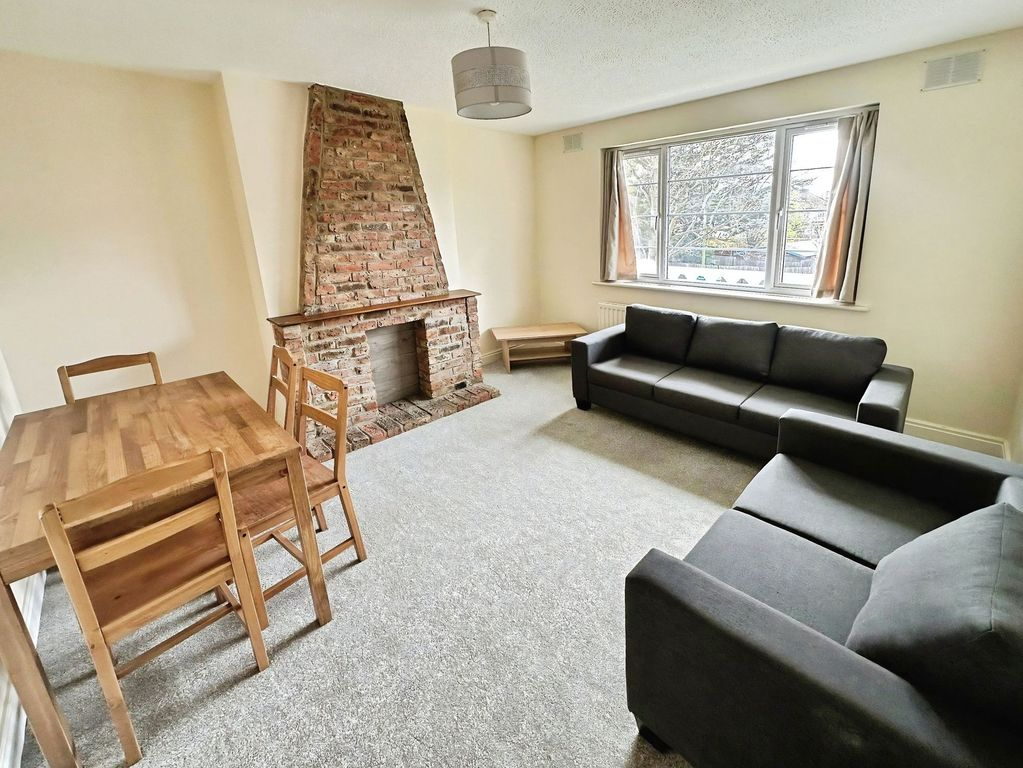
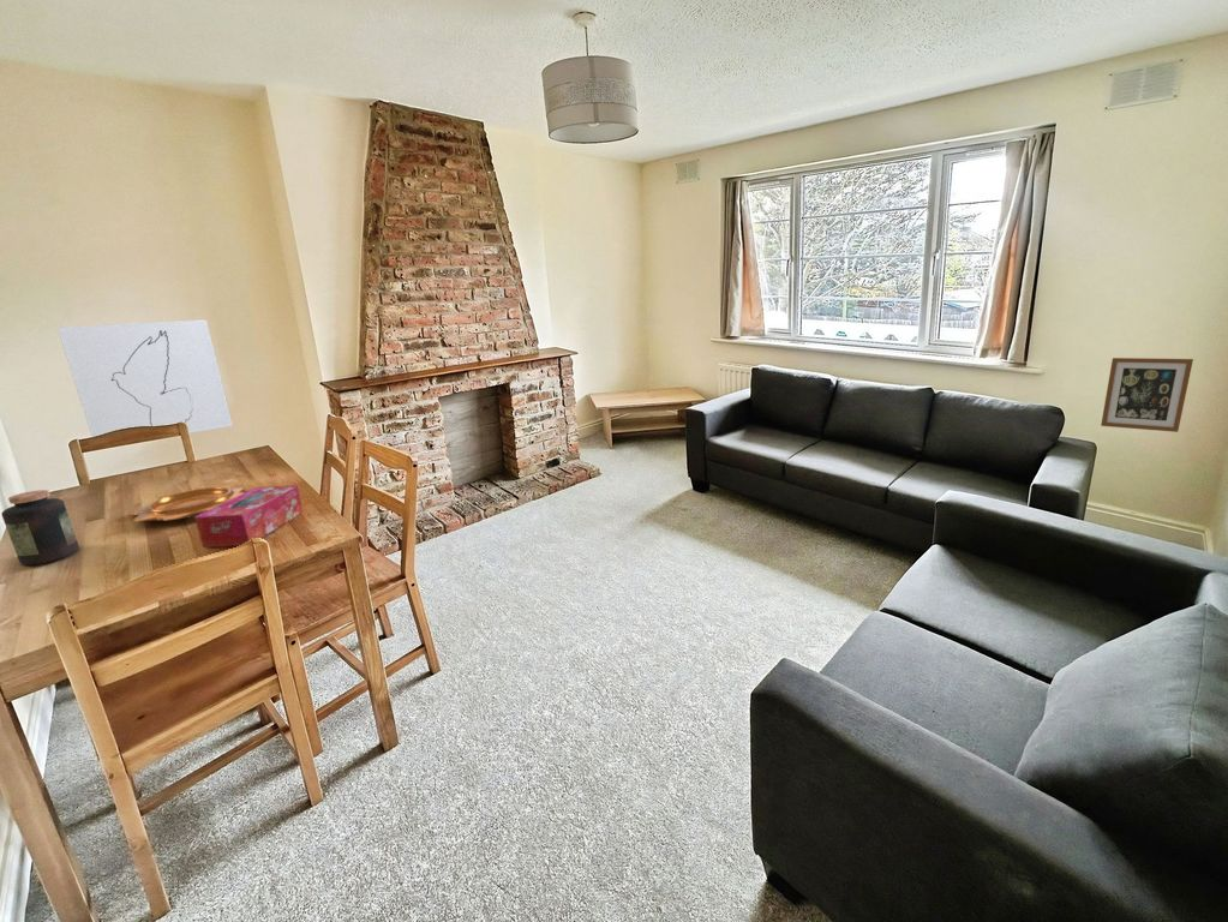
+ wall art [56,318,234,438]
+ tissue box [193,484,305,549]
+ wall art [1100,357,1194,433]
+ jar [1,489,80,567]
+ decorative bowl [127,486,245,522]
